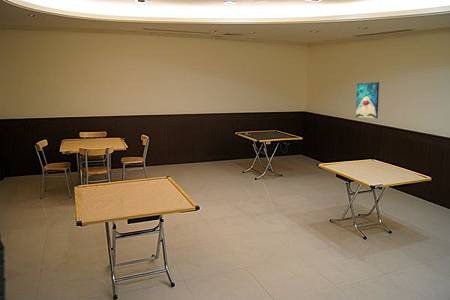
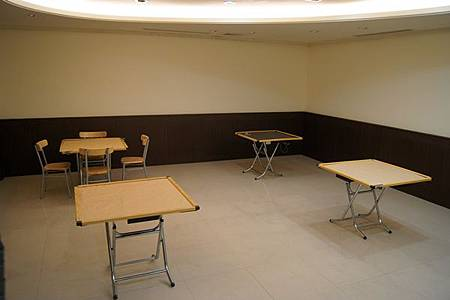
- wall art [355,81,380,119]
